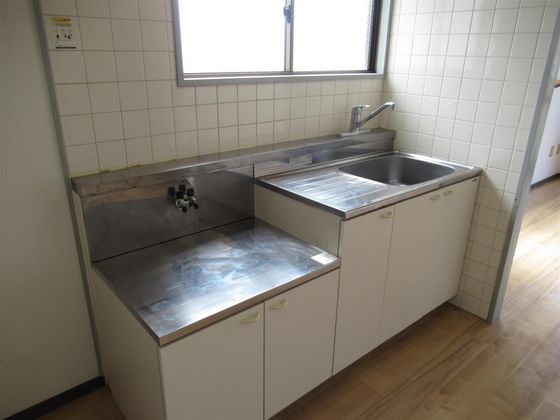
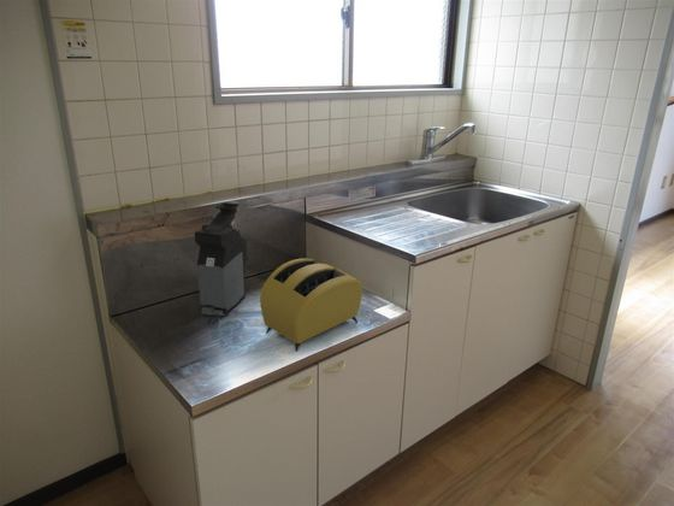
+ coffee maker [194,201,249,317]
+ toaster [259,258,363,352]
